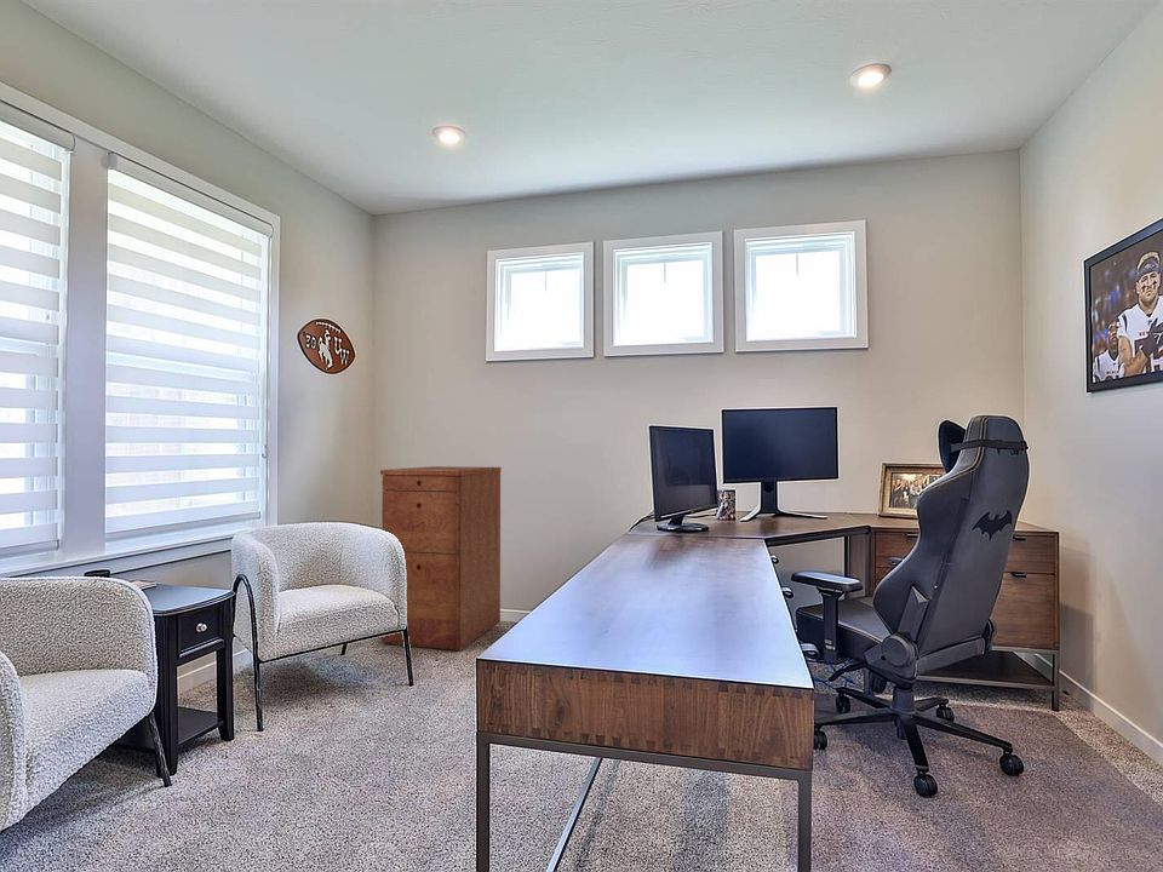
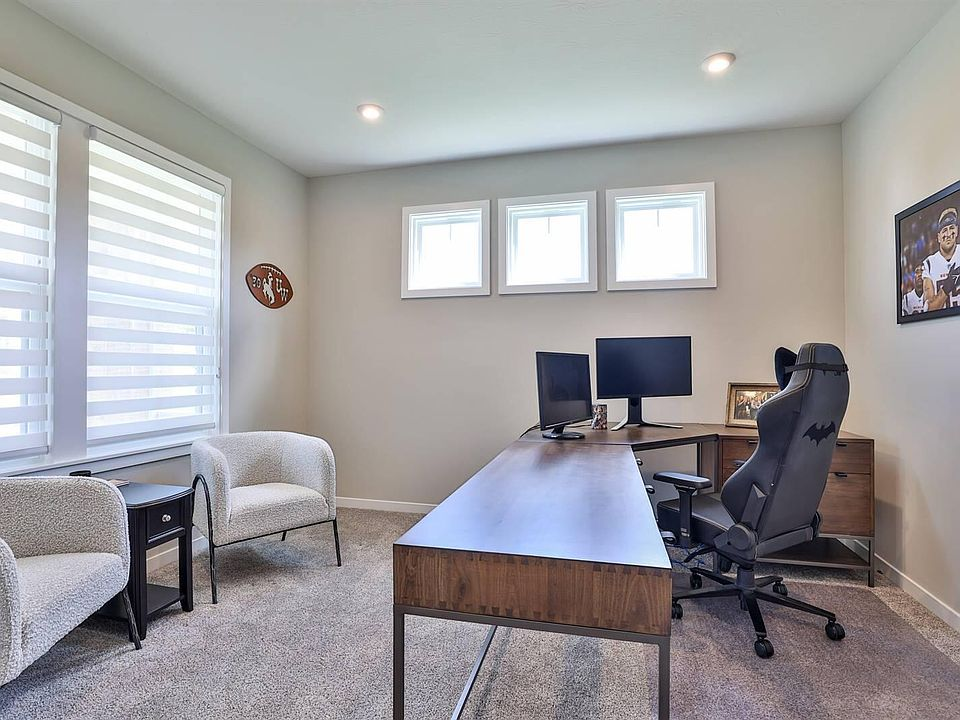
- filing cabinet [379,465,503,652]
